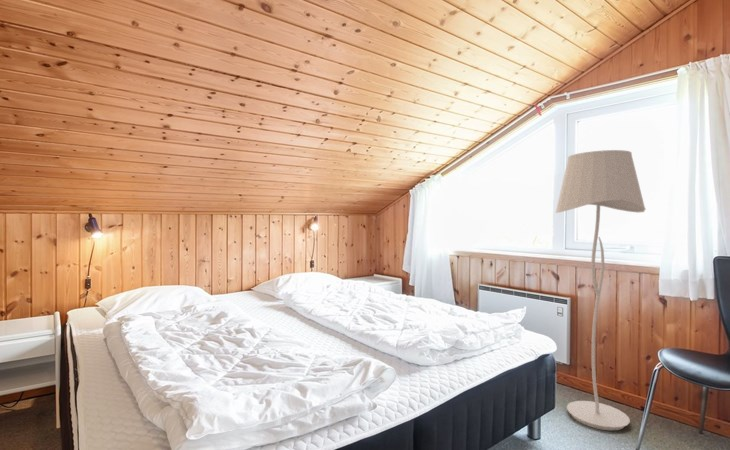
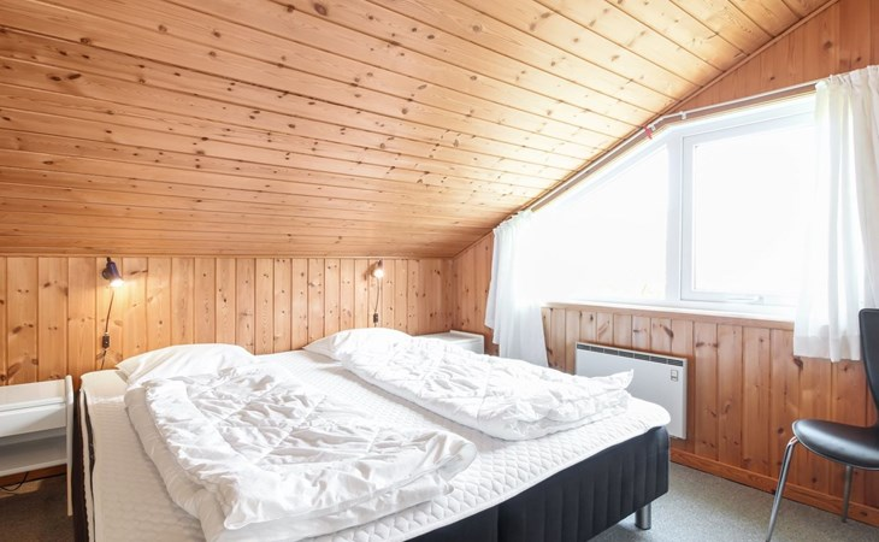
- floor lamp [555,149,646,431]
